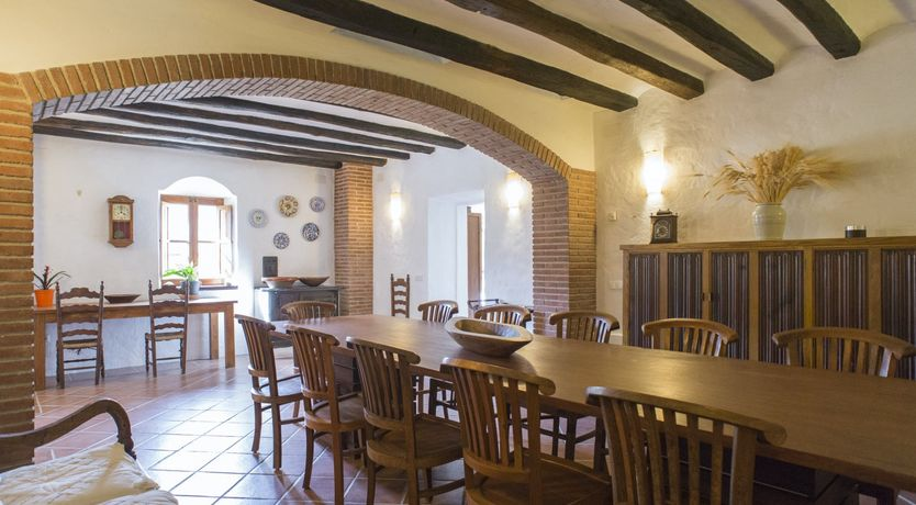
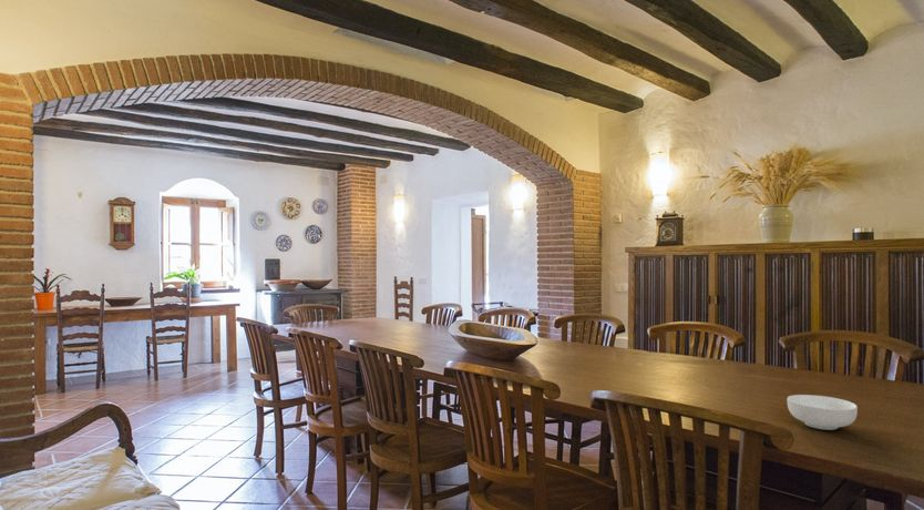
+ cereal bowl [787,394,859,431]
